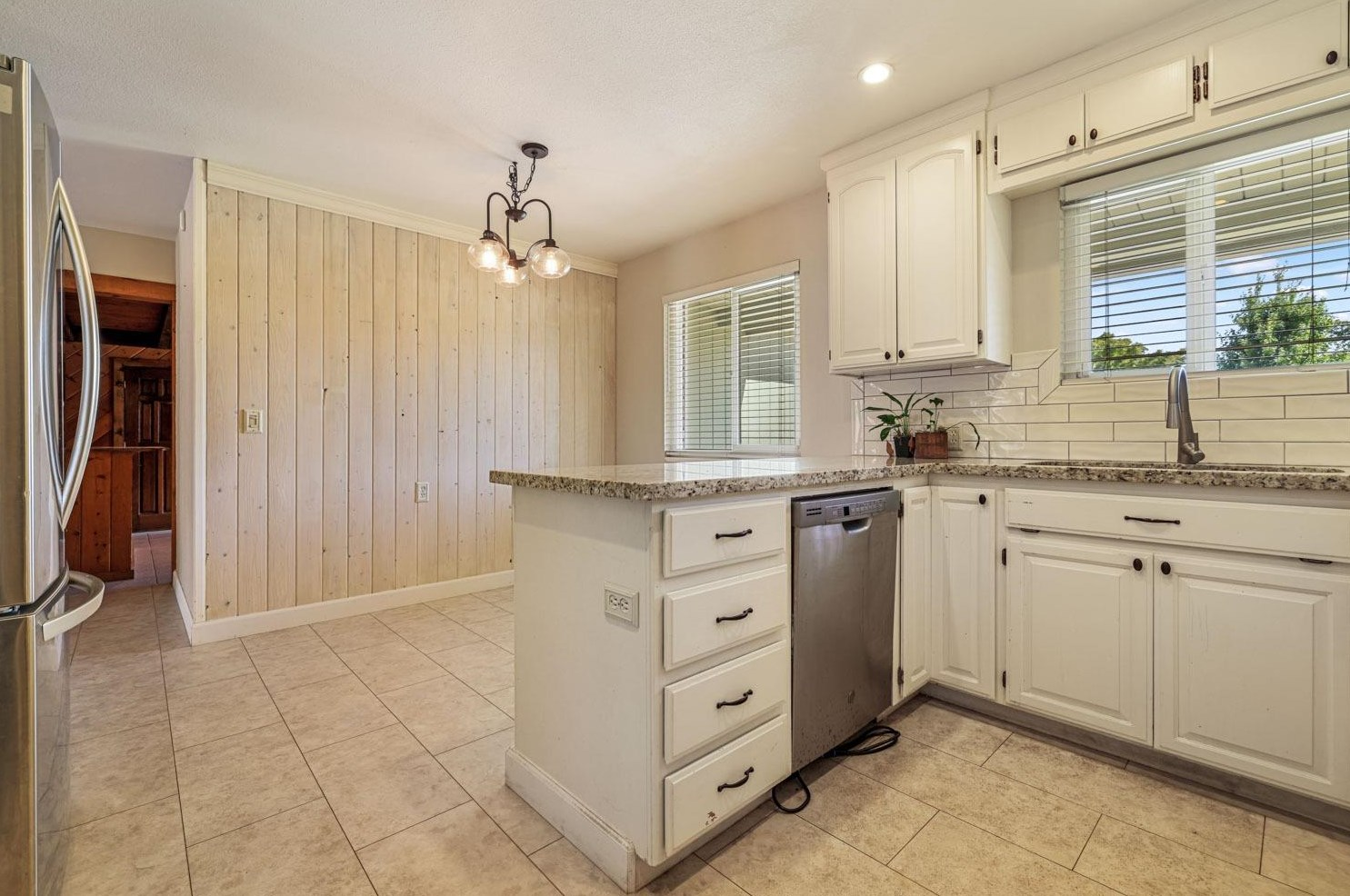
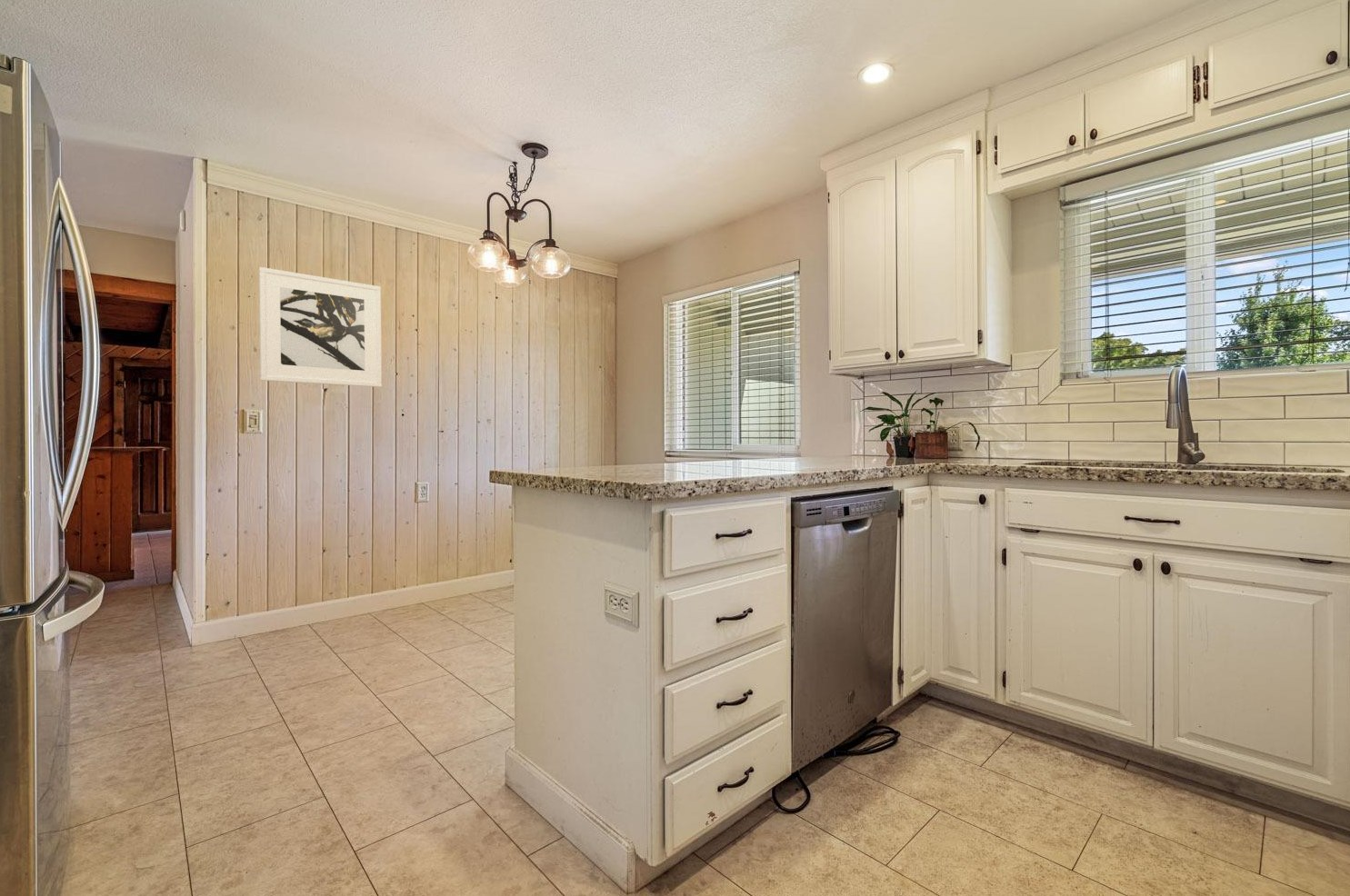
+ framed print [258,266,383,388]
